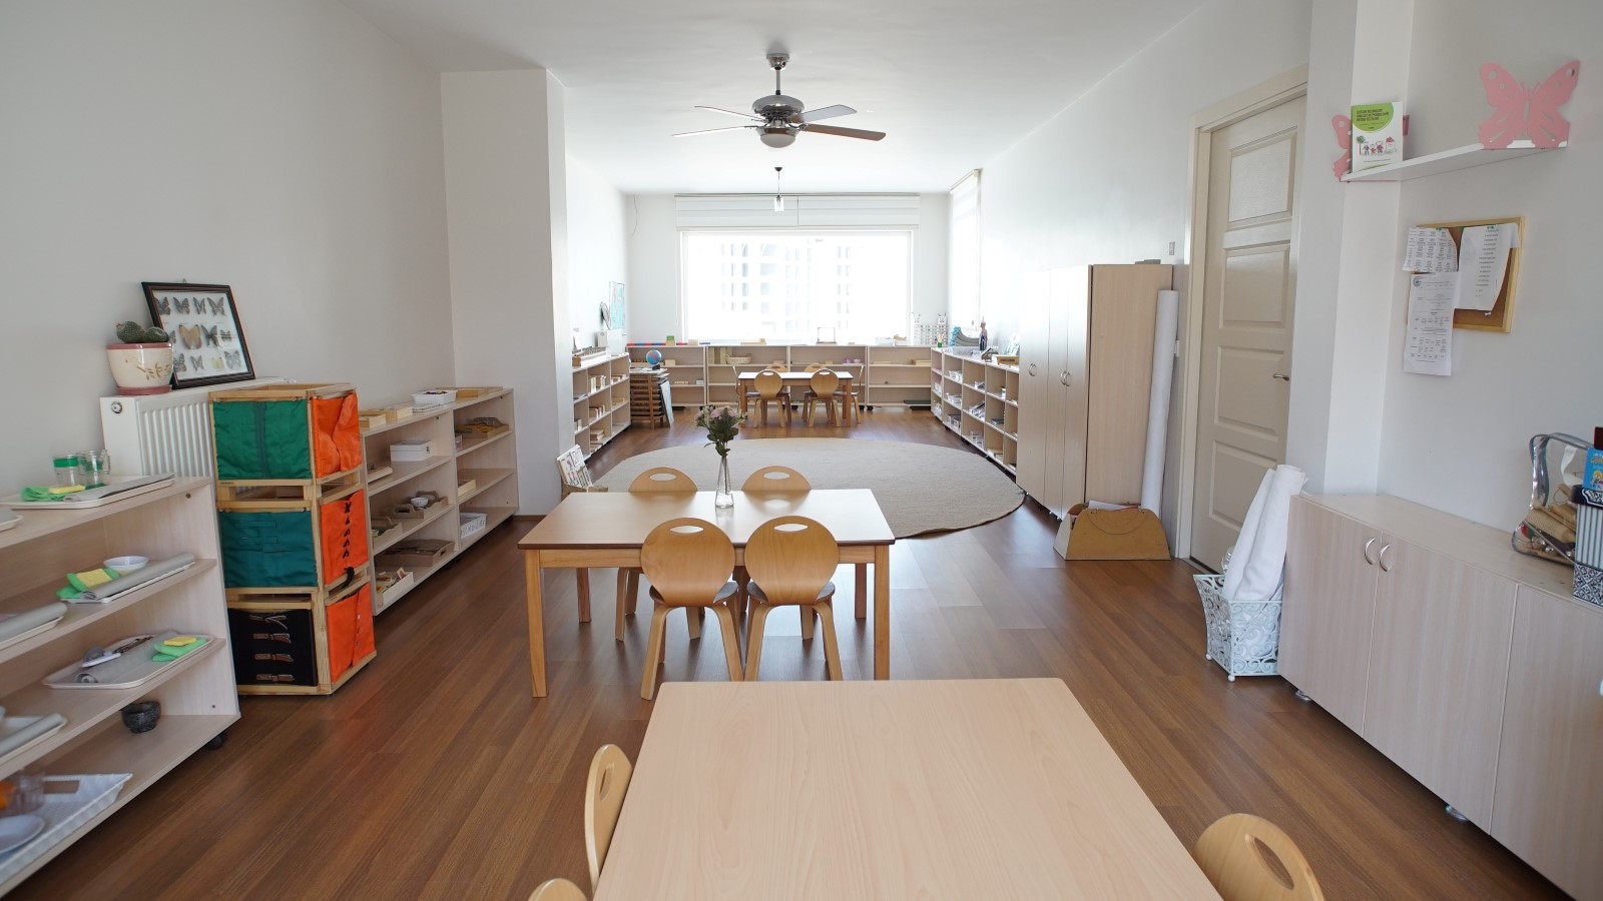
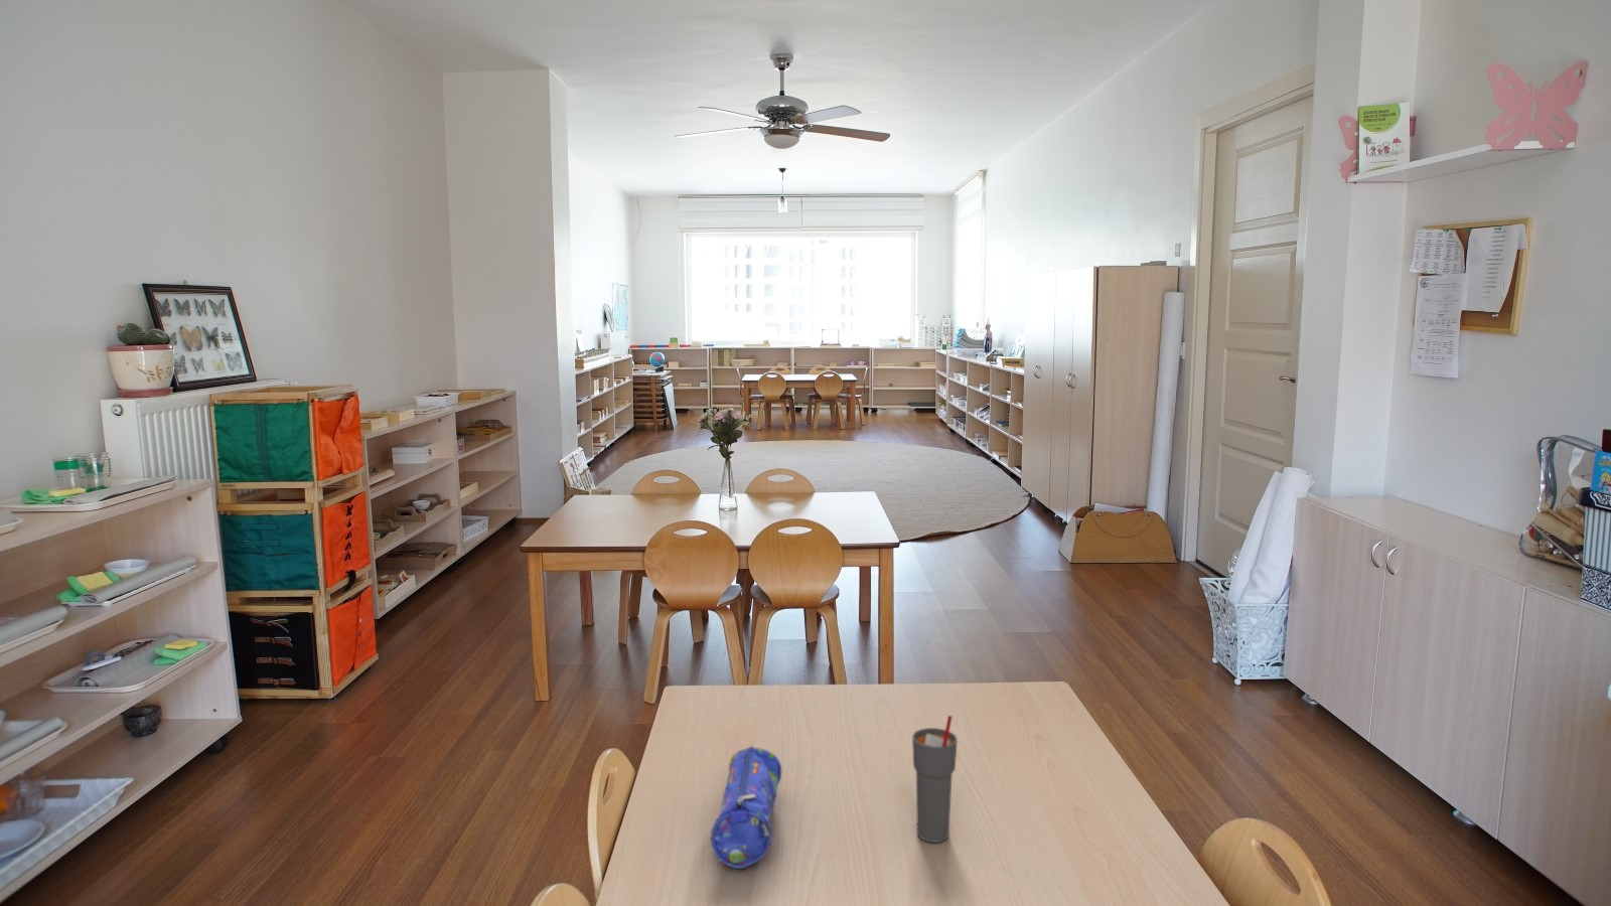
+ cup [912,715,958,844]
+ pencil case [710,744,782,869]
